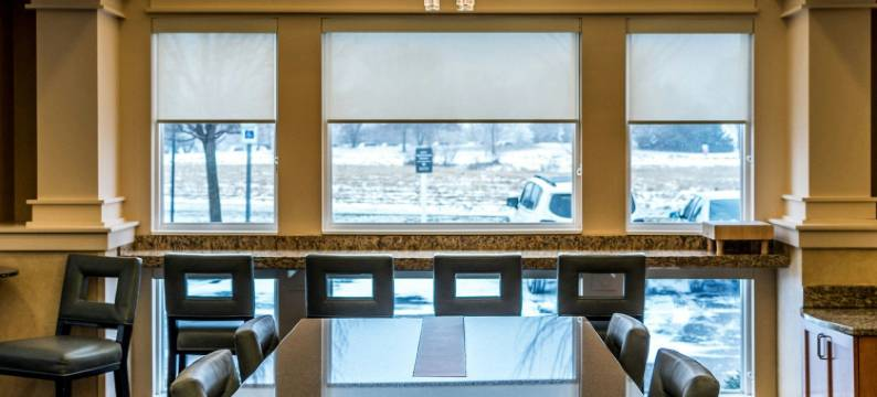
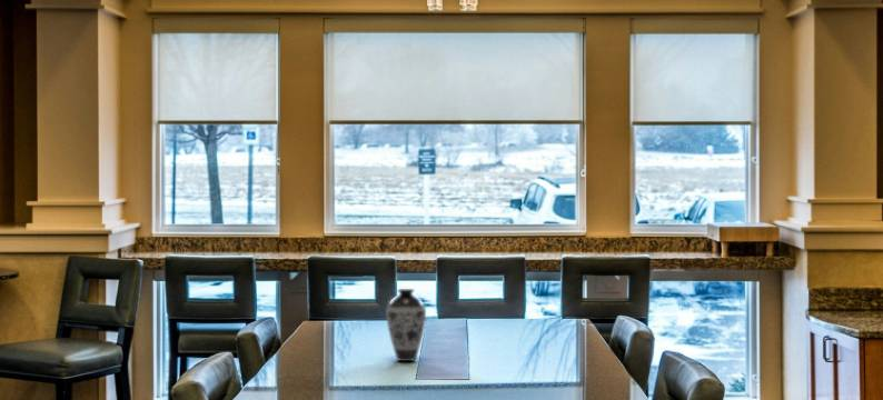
+ decorative vase [385,288,427,362]
